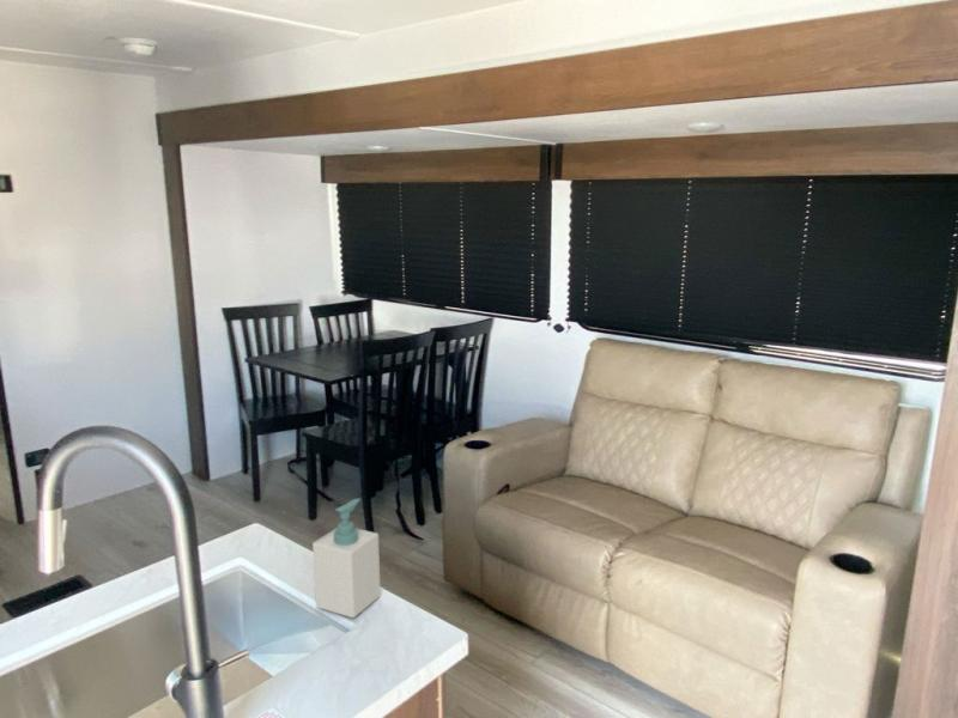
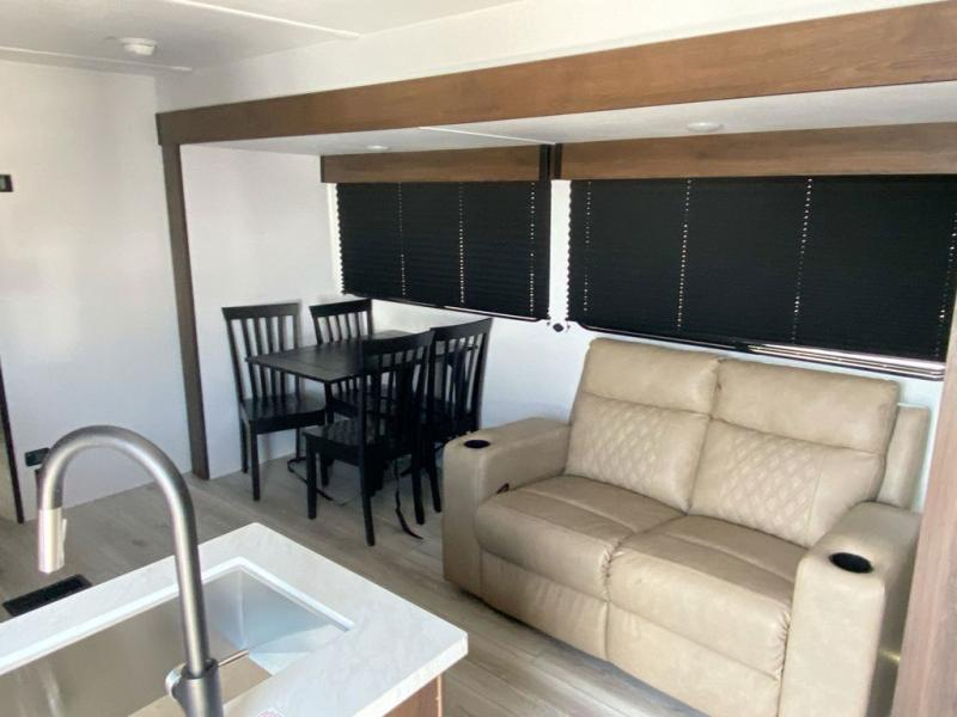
- soap bottle [311,498,382,619]
